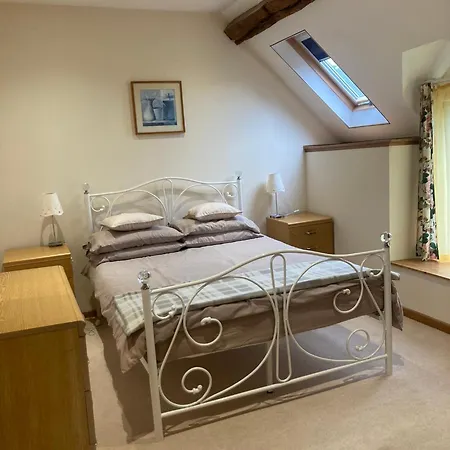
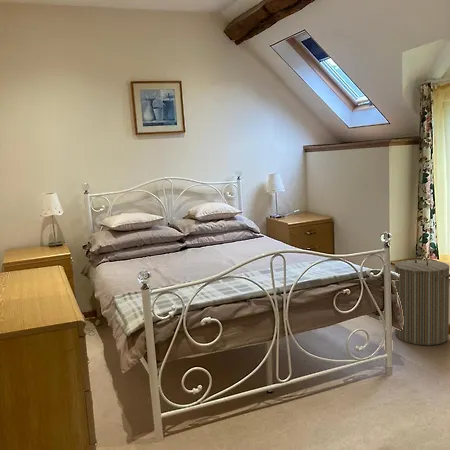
+ laundry hamper [394,252,450,346]
